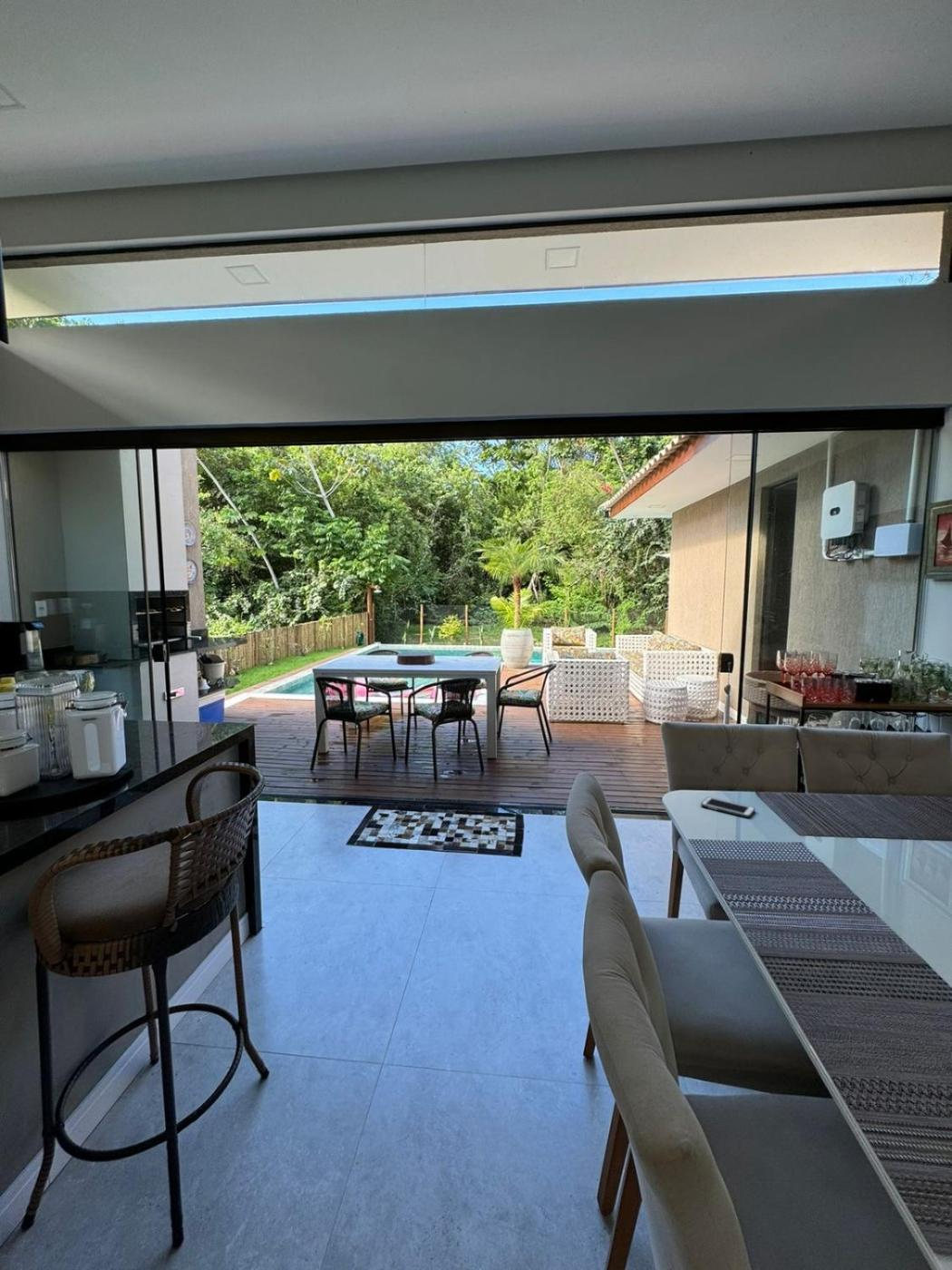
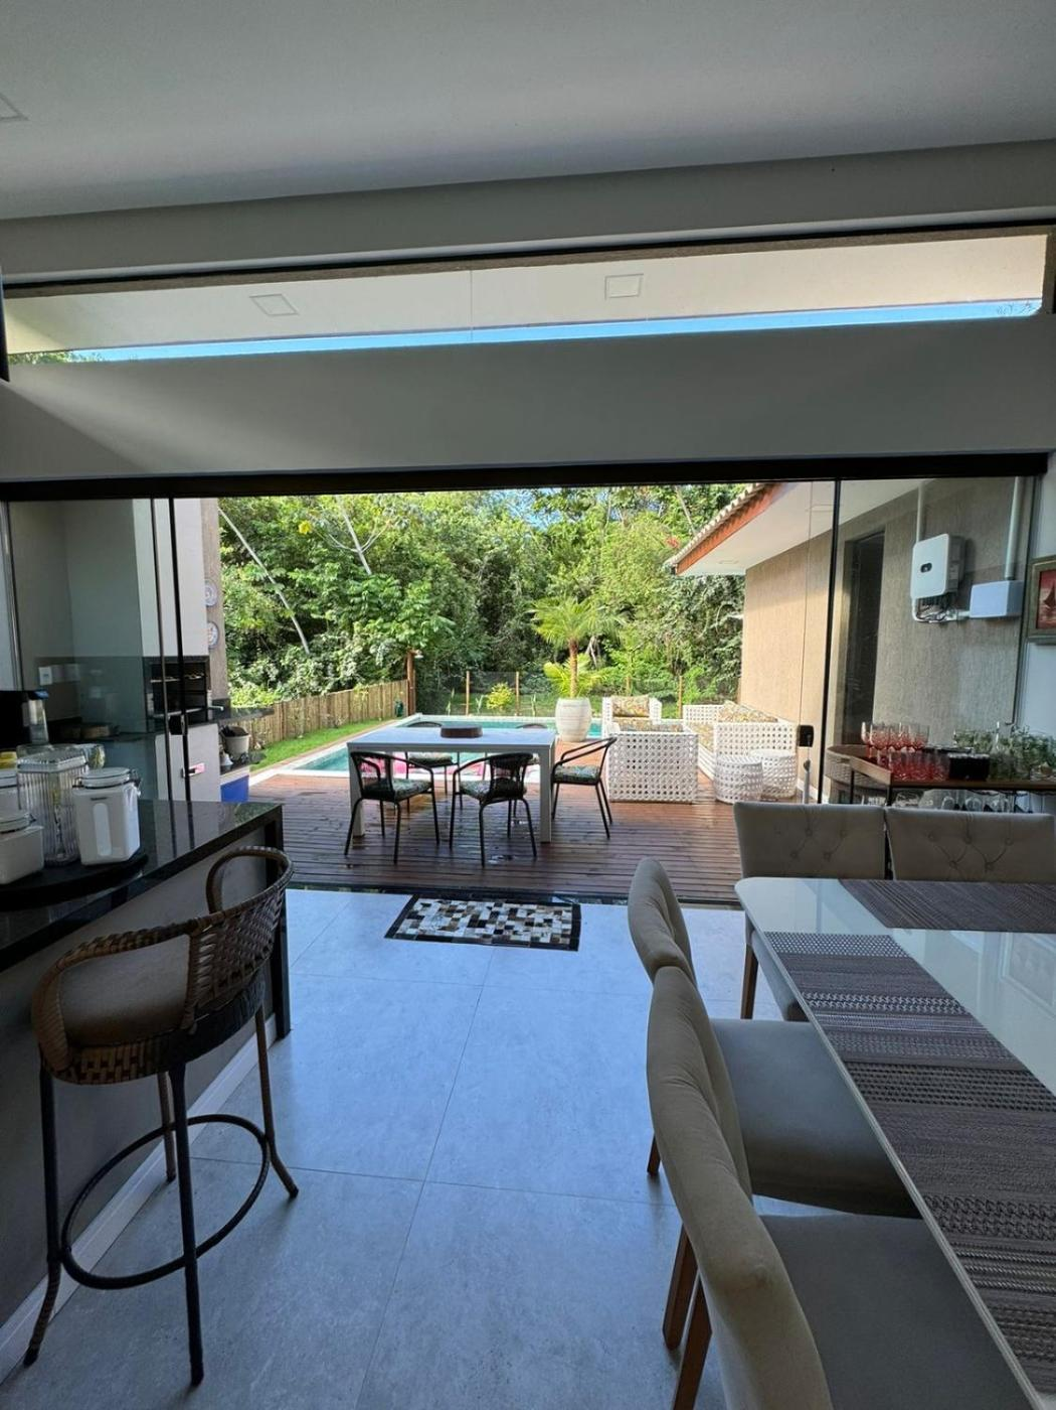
- cell phone [700,796,756,818]
